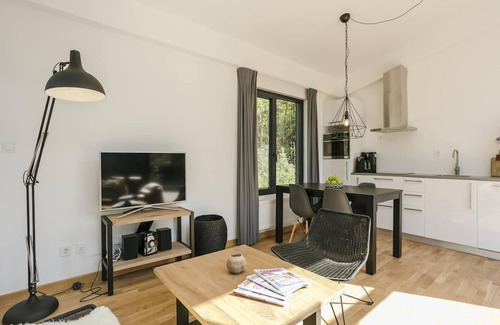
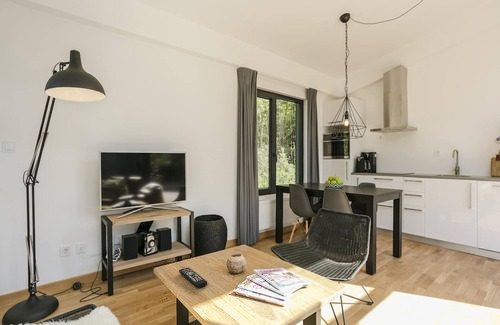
+ remote control [178,267,208,289]
